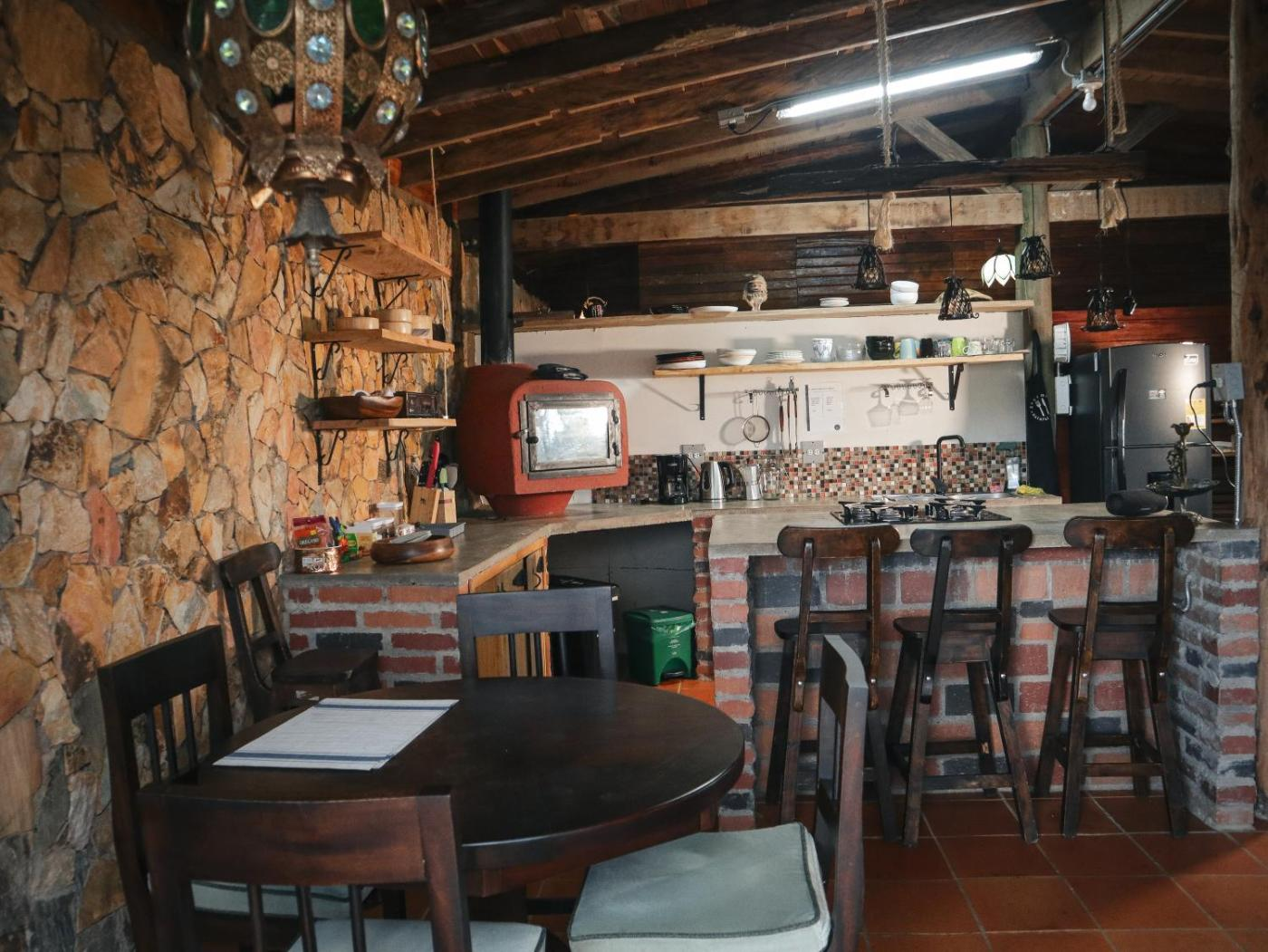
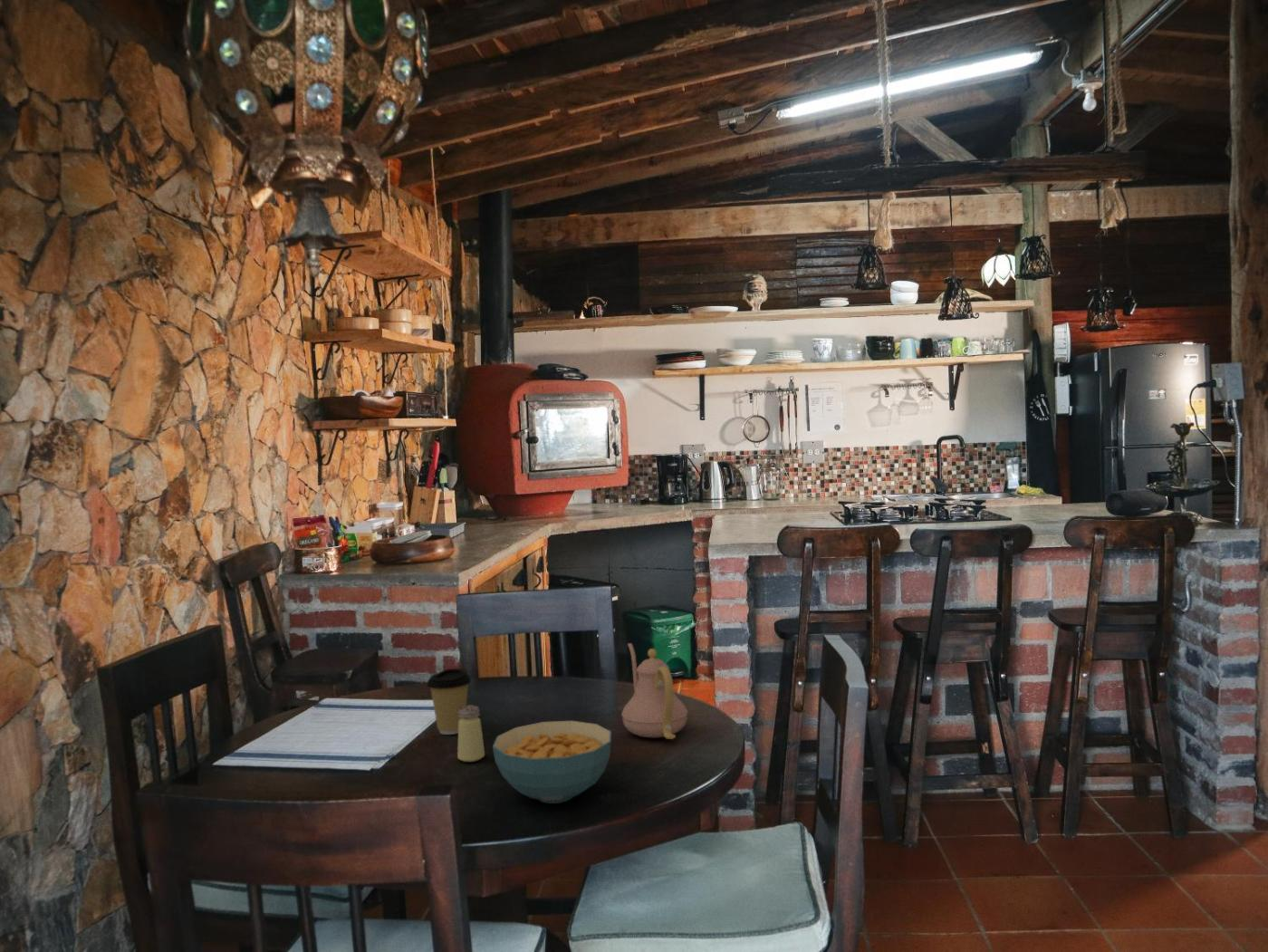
+ teapot [620,642,688,740]
+ cereal bowl [492,720,612,804]
+ coffee cup [426,668,472,736]
+ saltshaker [456,704,485,763]
